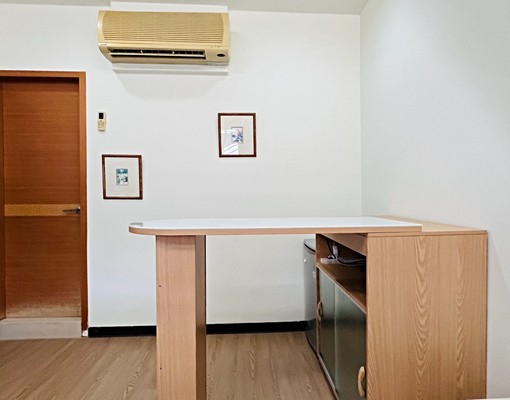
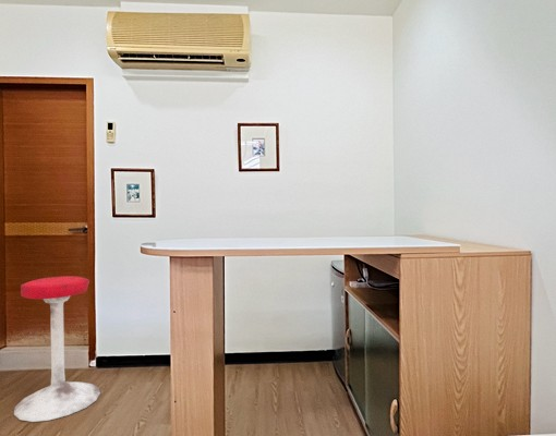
+ stool [13,275,101,423]
